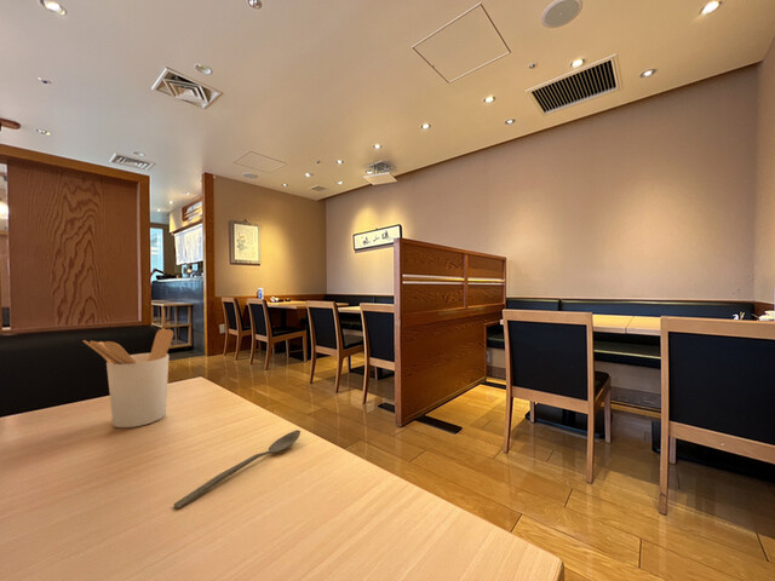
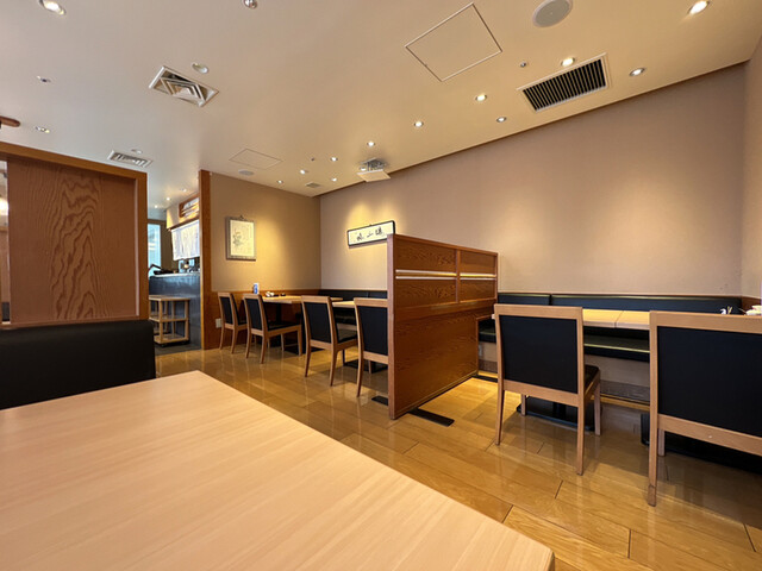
- spoon [173,428,302,510]
- utensil holder [82,328,174,428]
